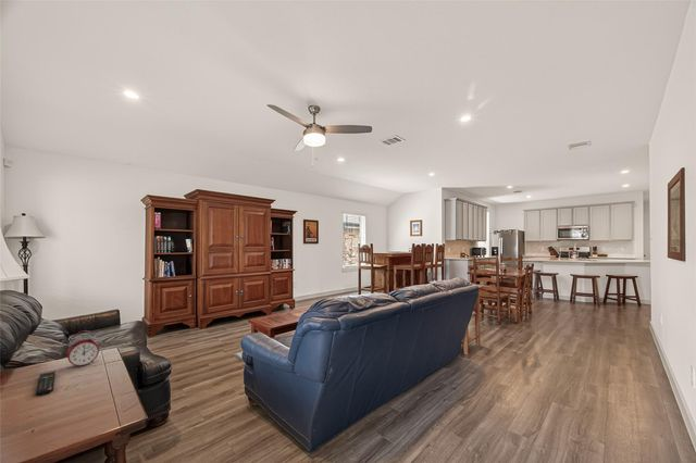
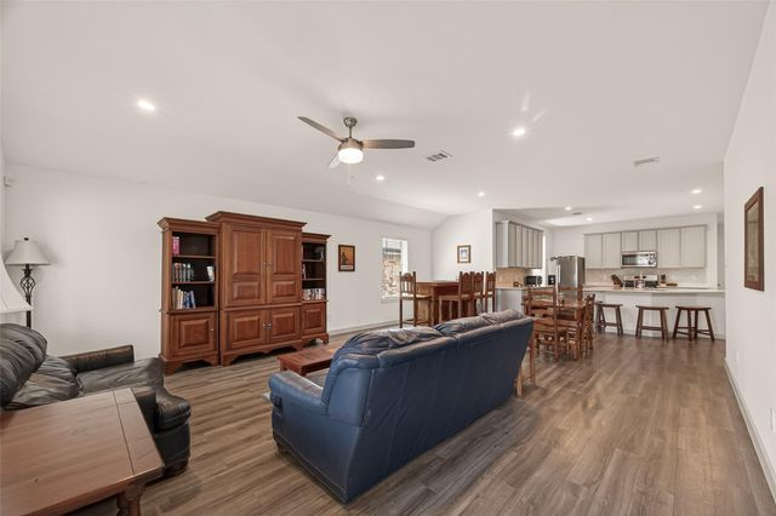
- alarm clock [66,329,100,370]
- remote control [35,370,57,397]
